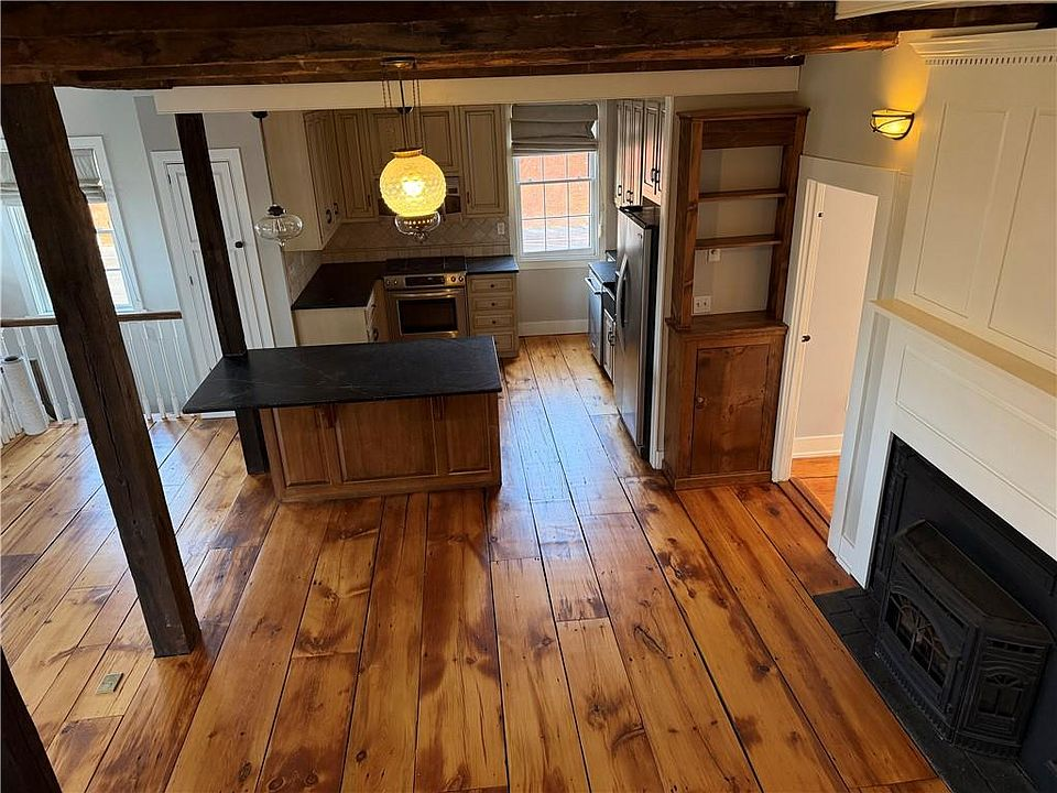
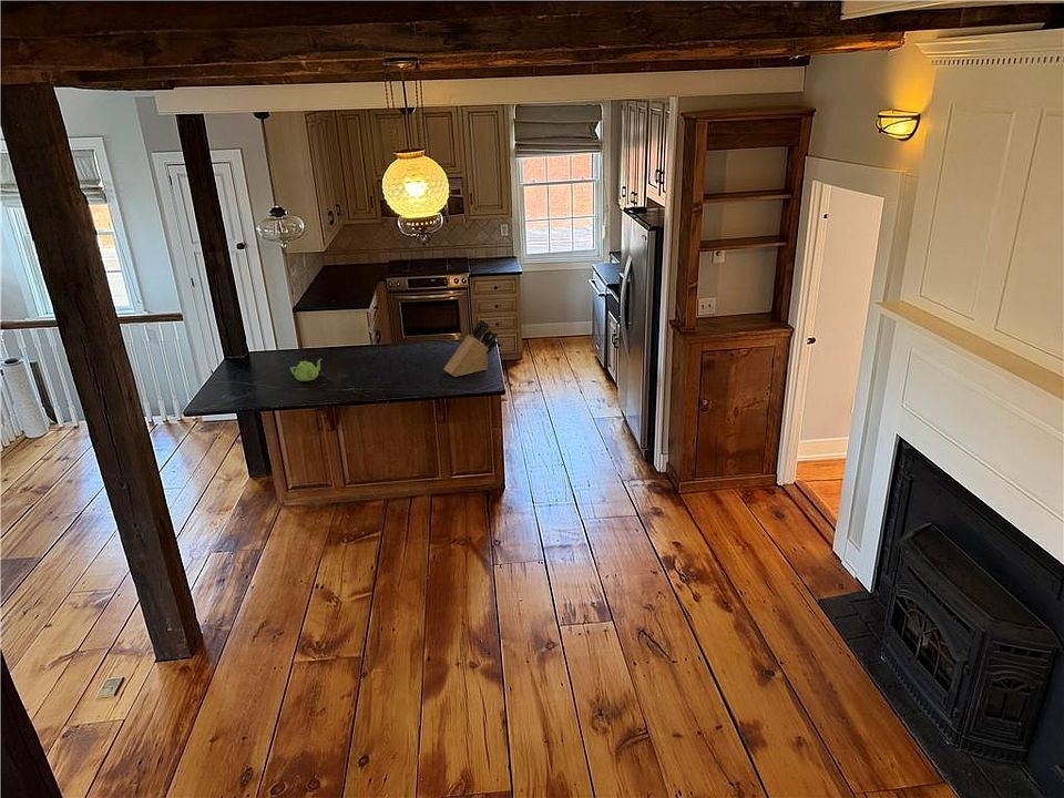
+ teapot [289,358,323,382]
+ knife block [442,318,499,378]
